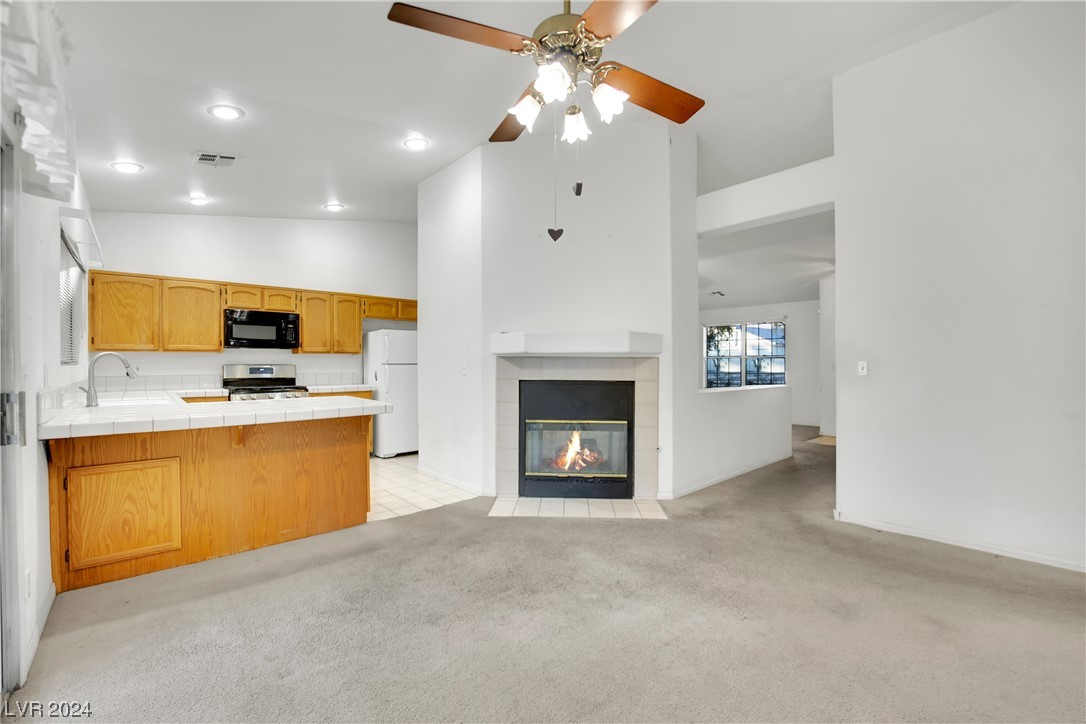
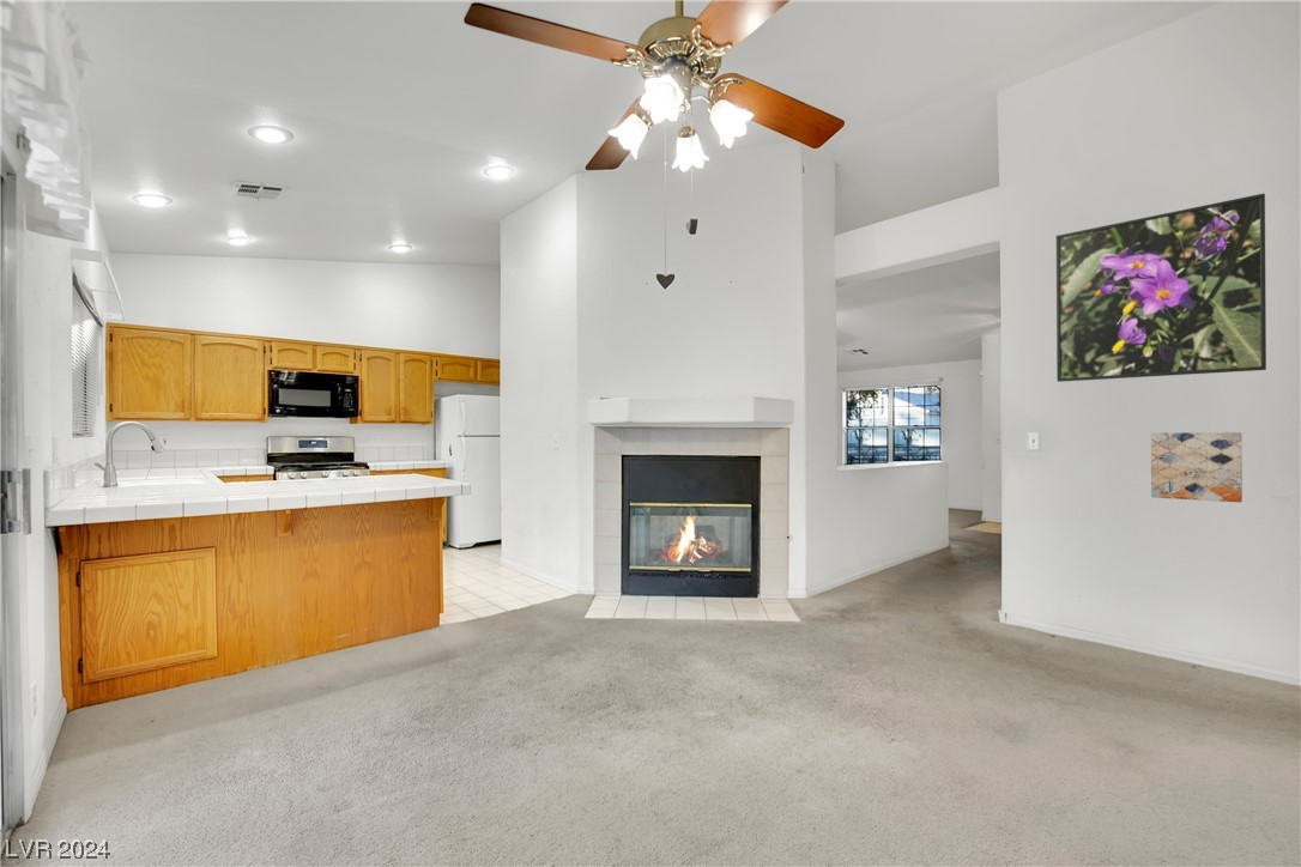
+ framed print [1055,193,1267,383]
+ wall art [1150,431,1243,503]
